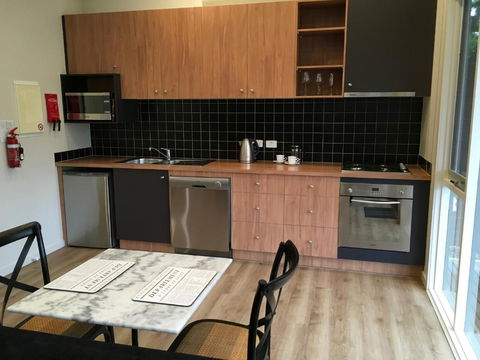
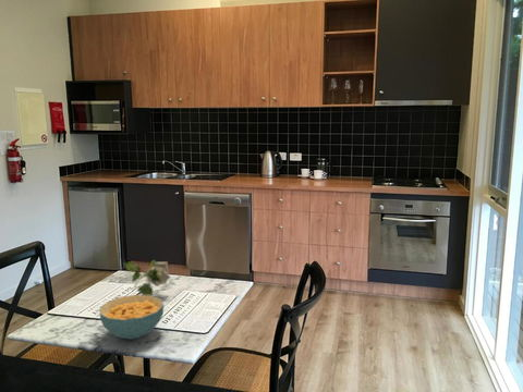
+ flower [123,259,171,296]
+ cereal bowl [98,294,165,341]
